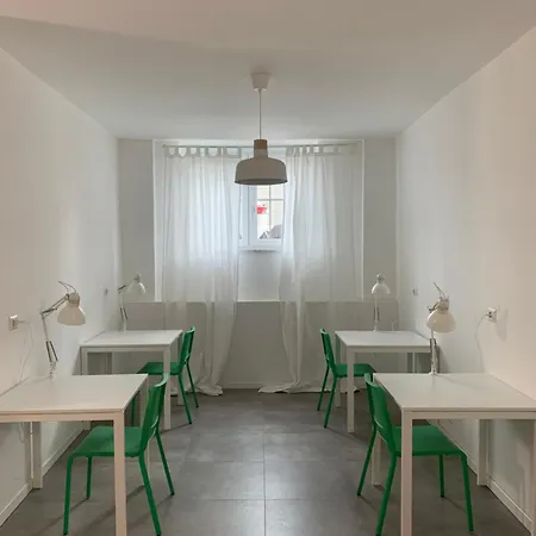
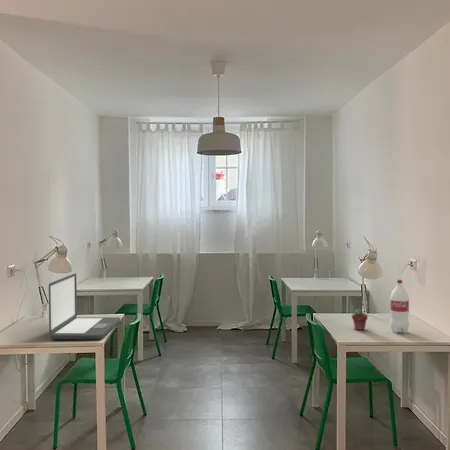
+ bottle [389,279,410,334]
+ laptop [48,272,121,341]
+ potted succulent [351,308,369,331]
